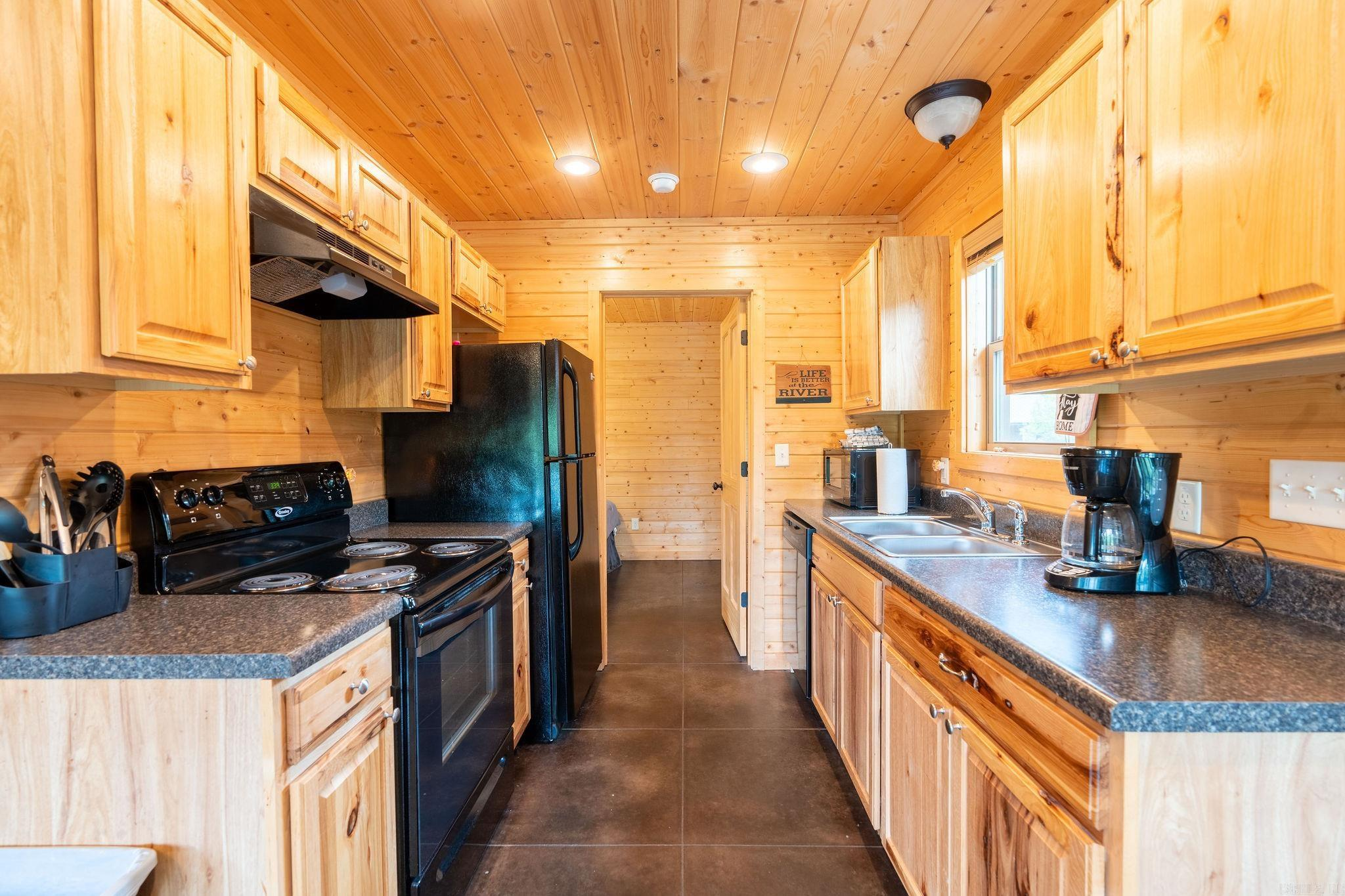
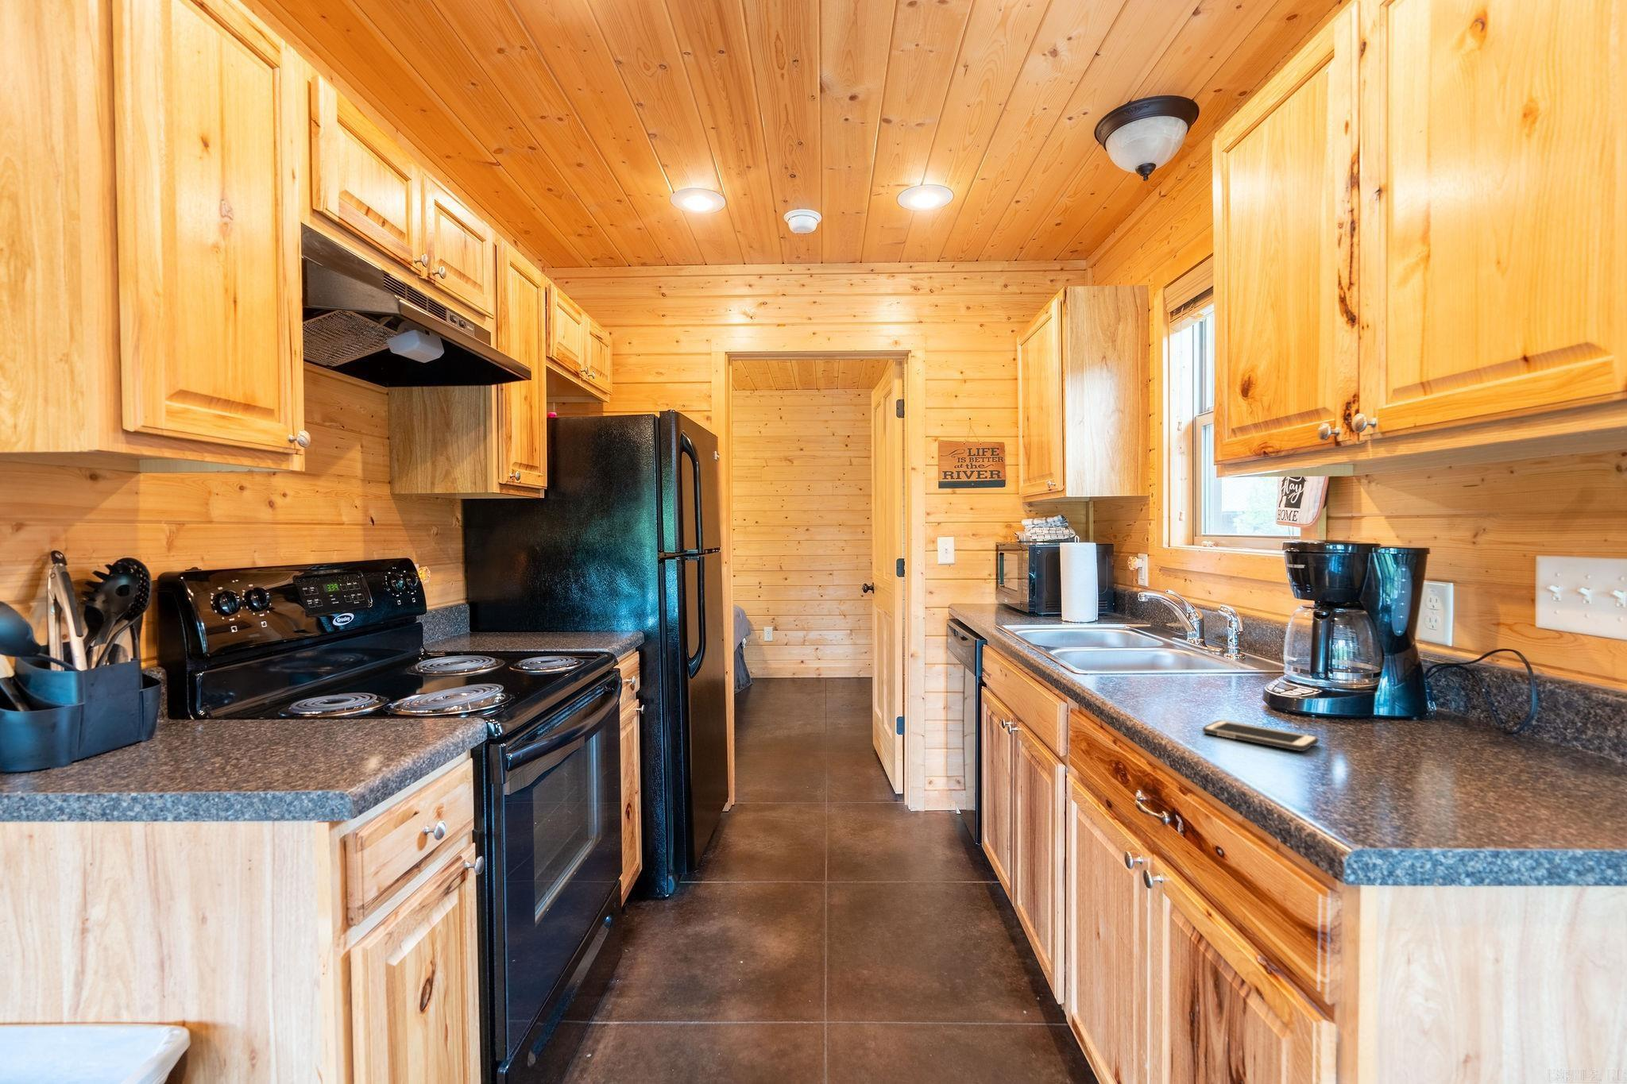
+ cell phone [1202,720,1319,753]
